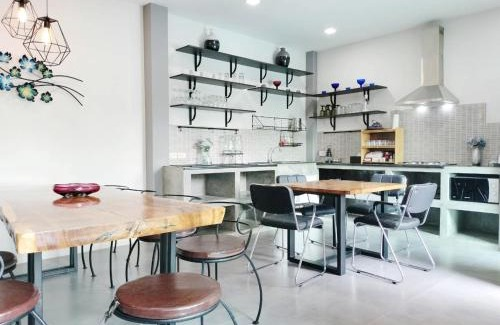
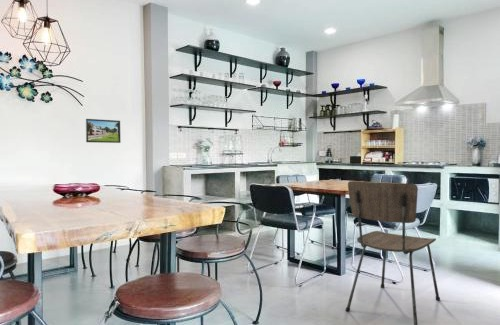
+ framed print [85,118,122,144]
+ dining chair [345,180,441,325]
